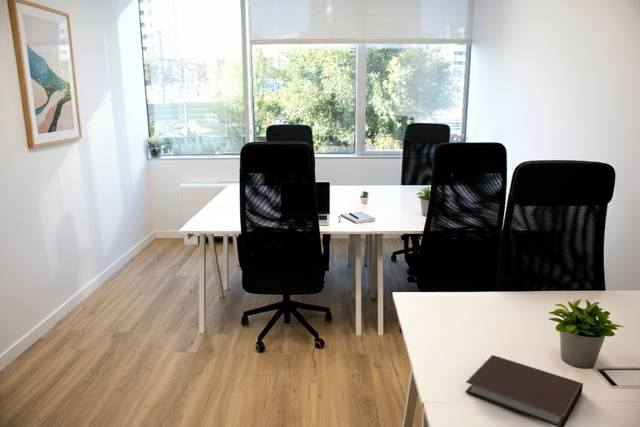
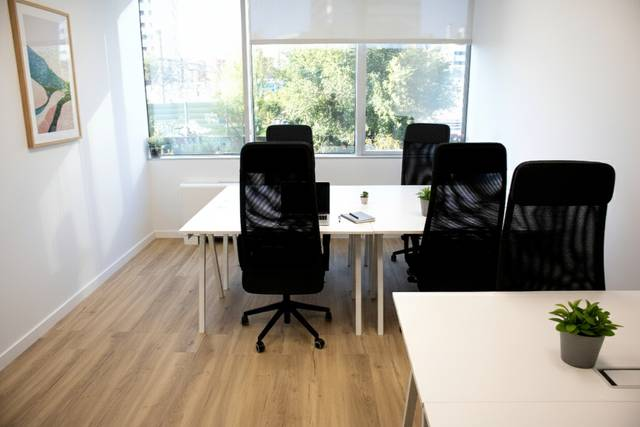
- notebook [465,354,584,427]
